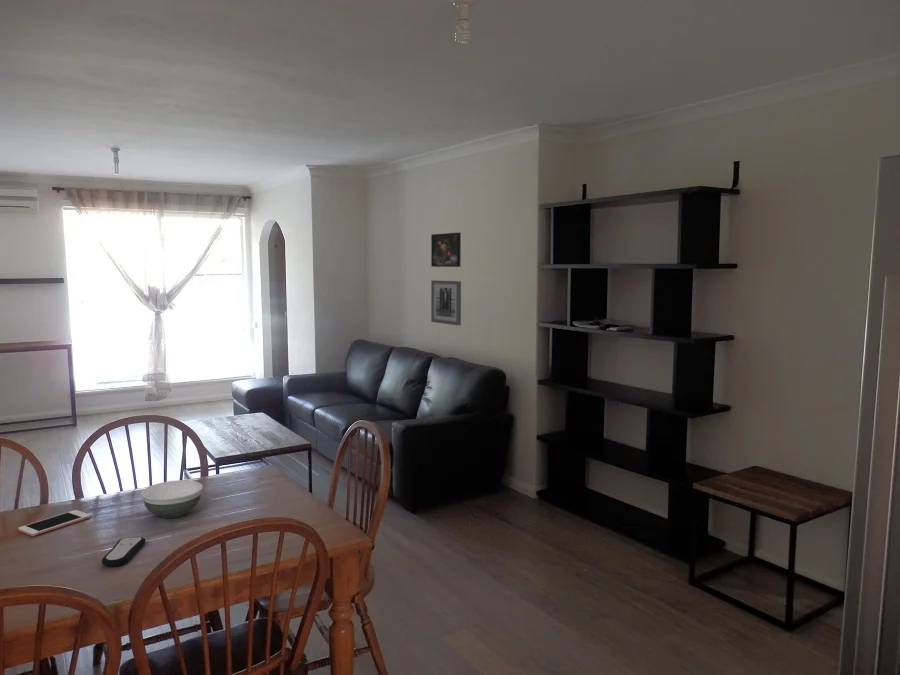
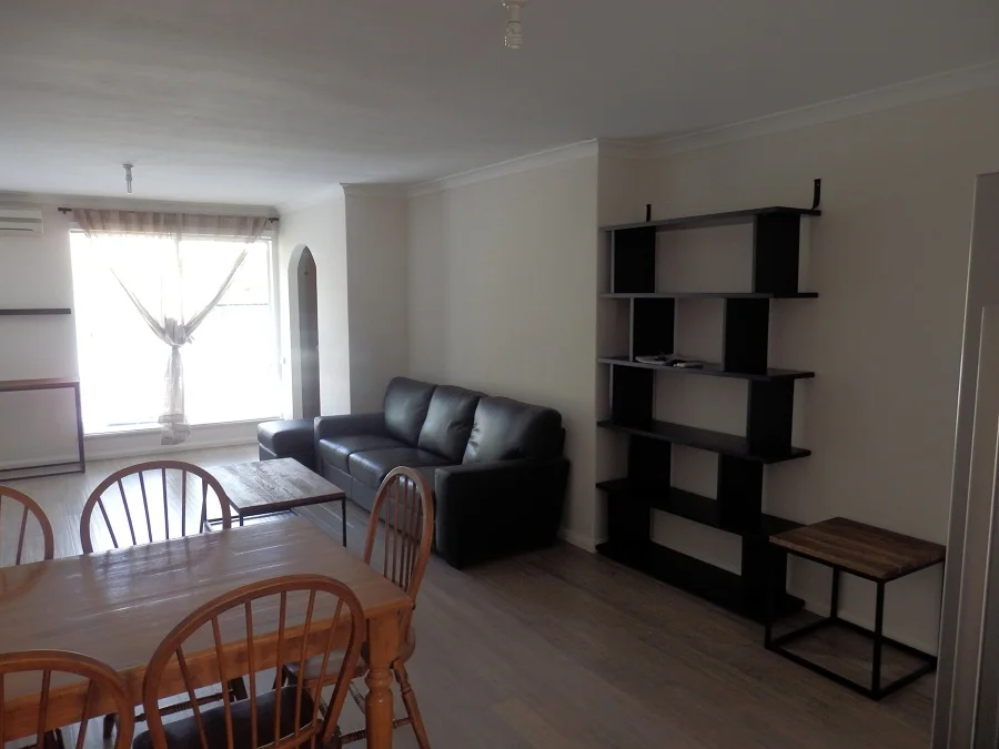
- cell phone [17,509,92,537]
- bowl [140,479,204,519]
- remote control [101,536,146,568]
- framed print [430,231,462,268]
- wall art [430,279,462,326]
